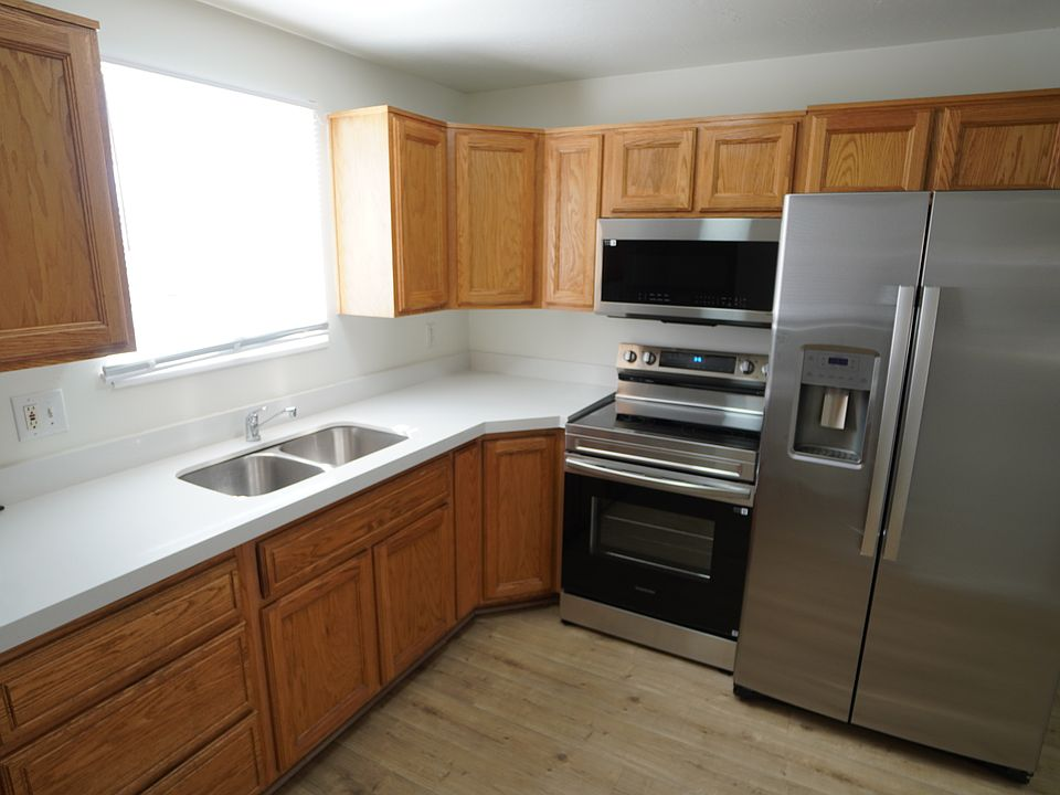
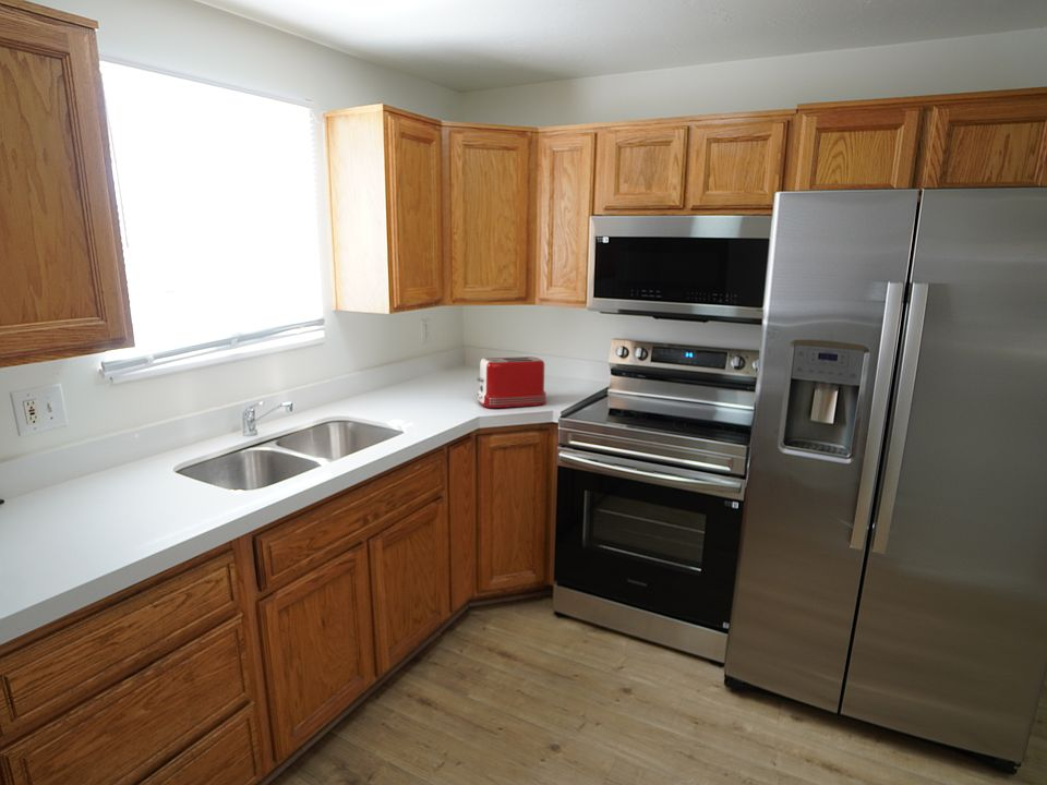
+ toaster [476,355,547,409]
